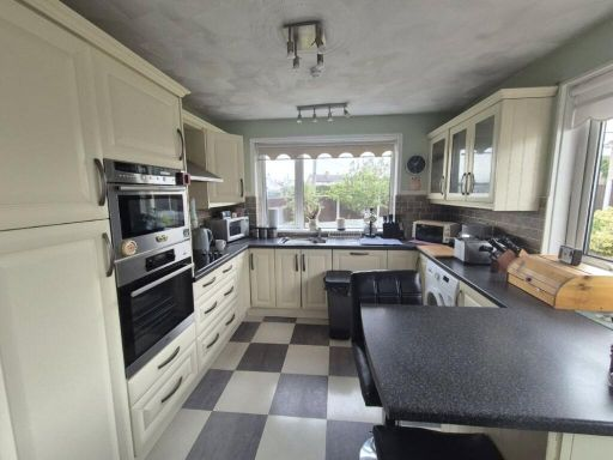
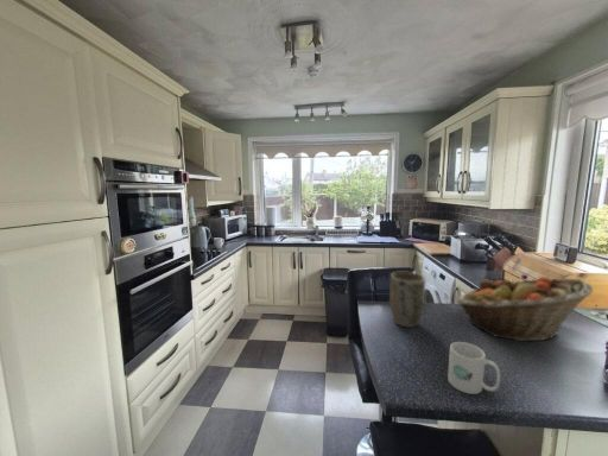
+ plant pot [388,271,426,329]
+ fruit basket [456,276,594,342]
+ mug [446,341,501,395]
